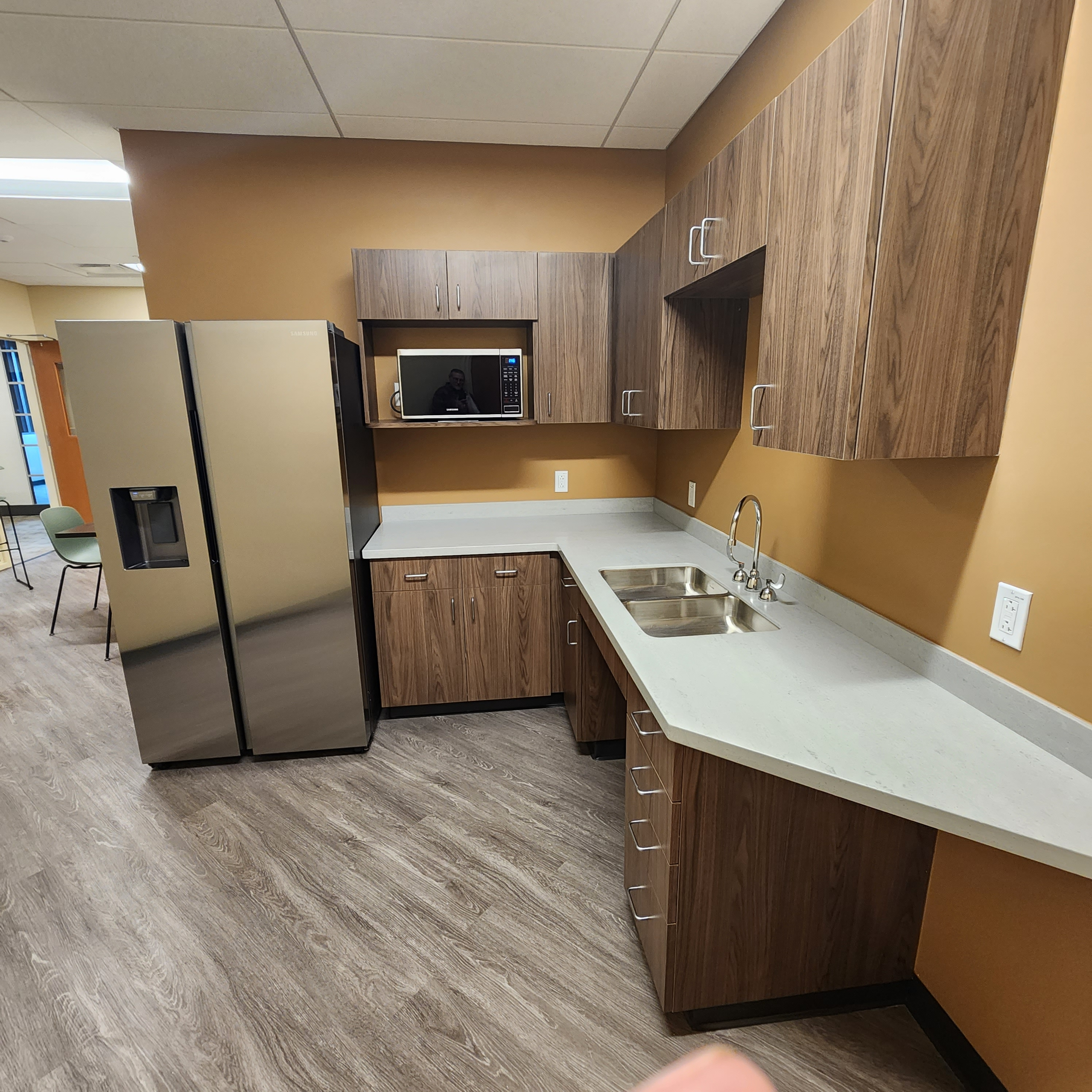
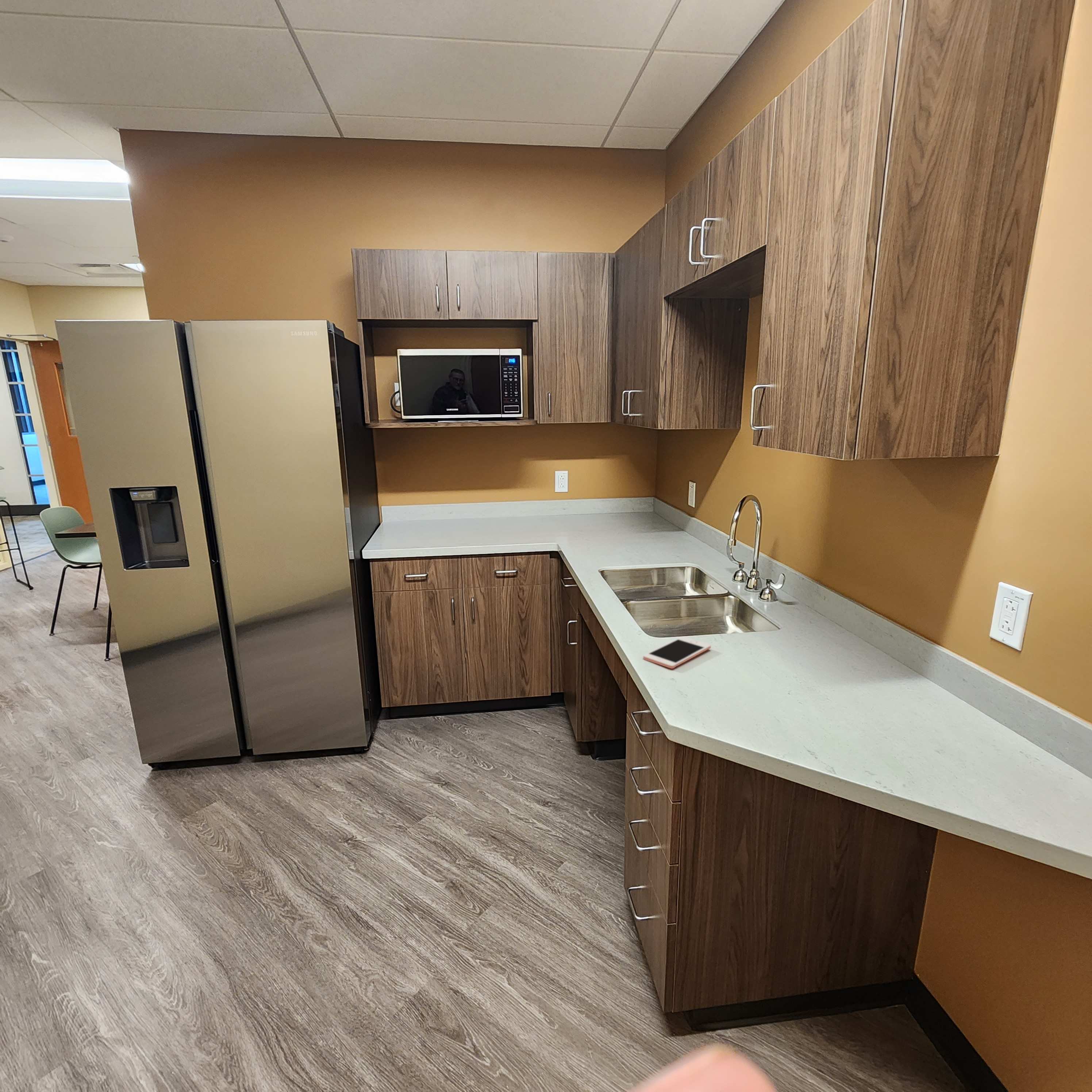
+ cell phone [643,637,711,669]
